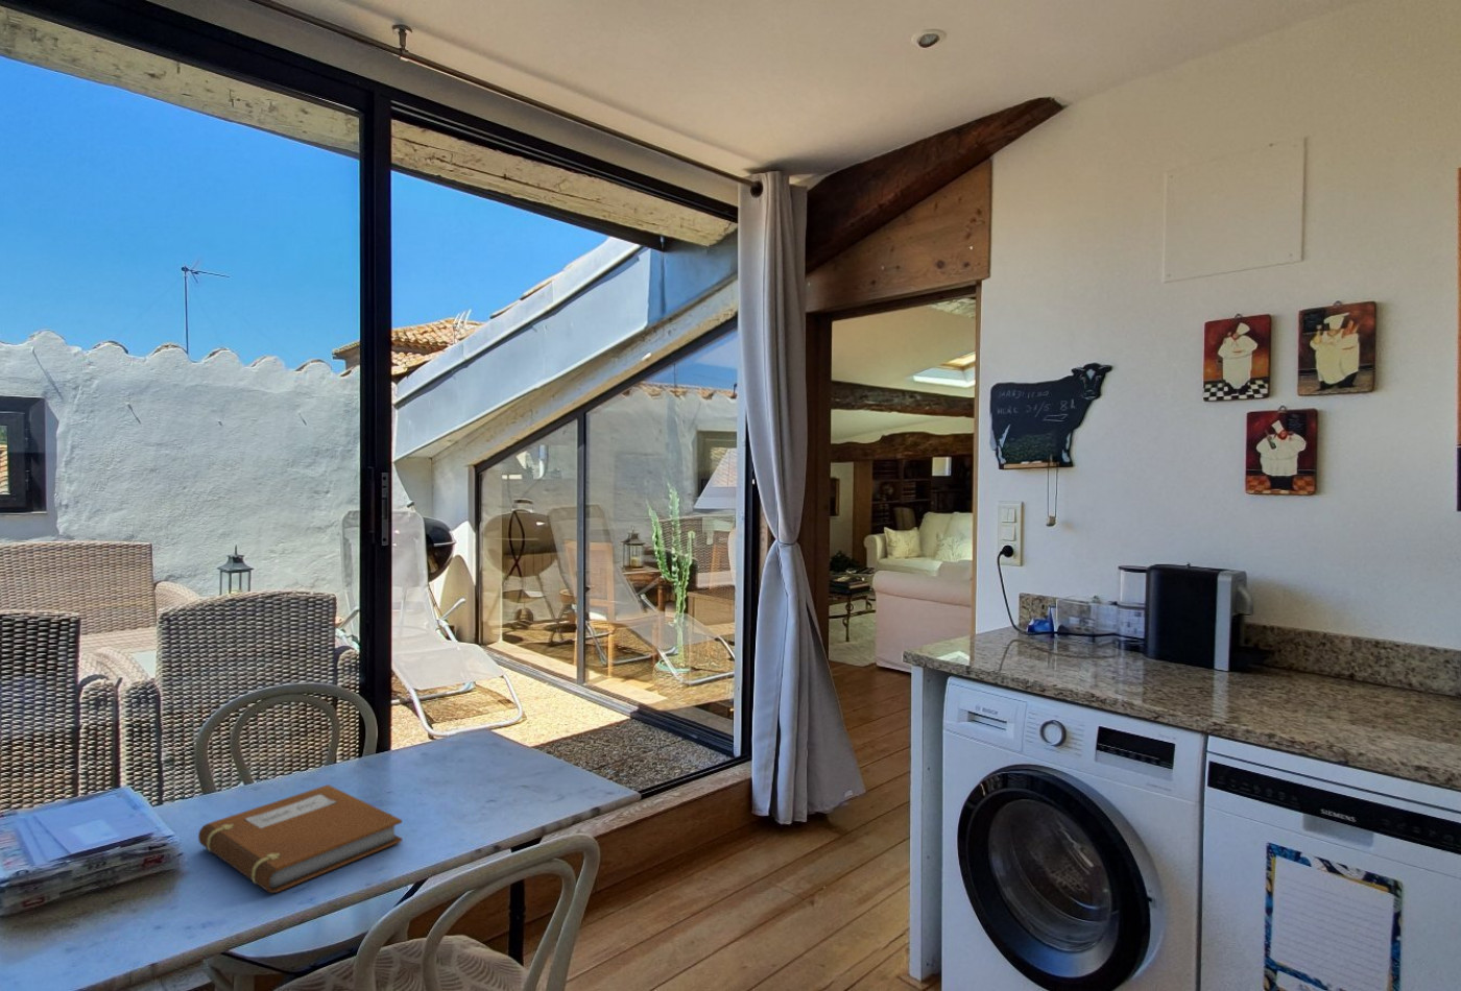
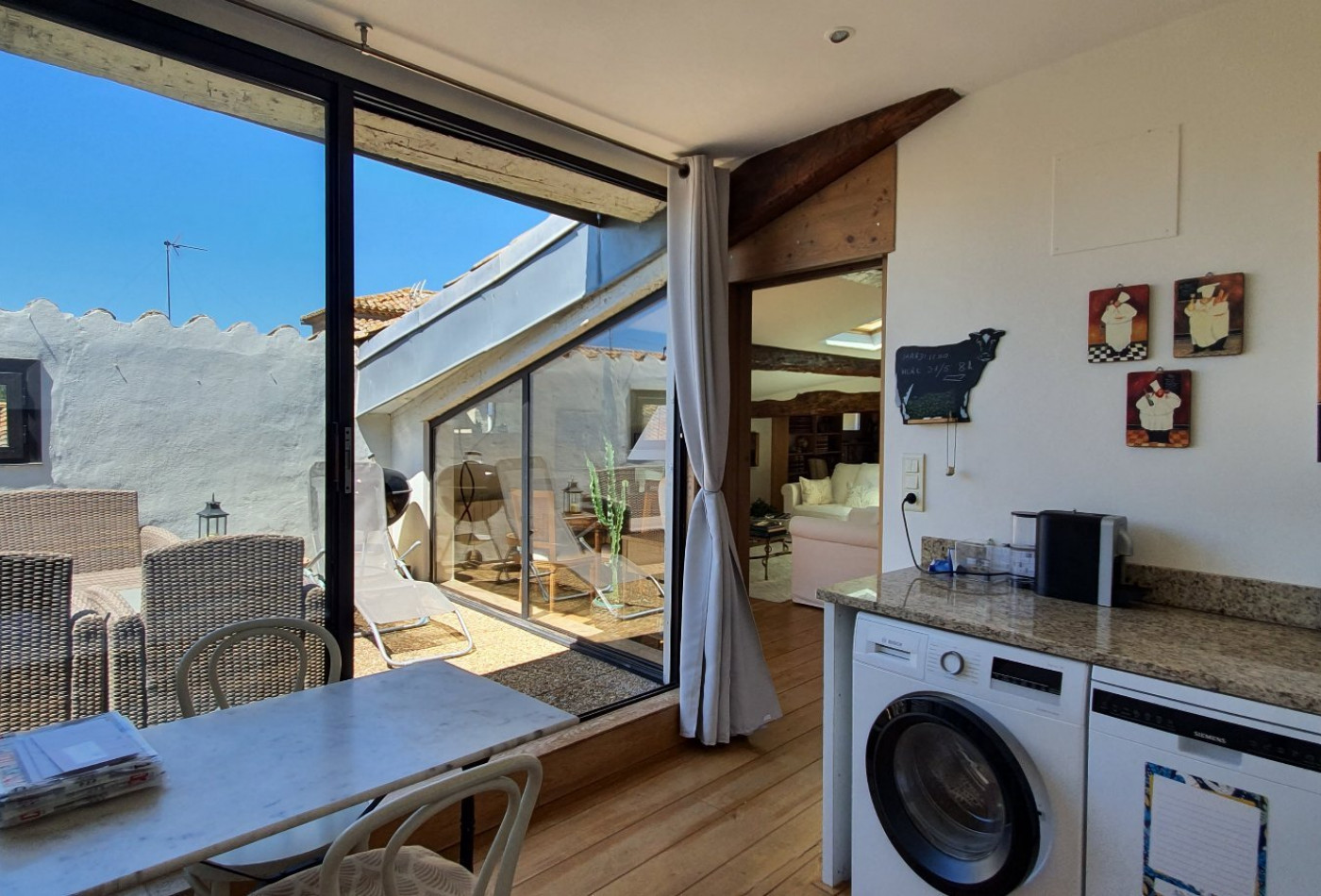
- notebook [197,783,403,894]
